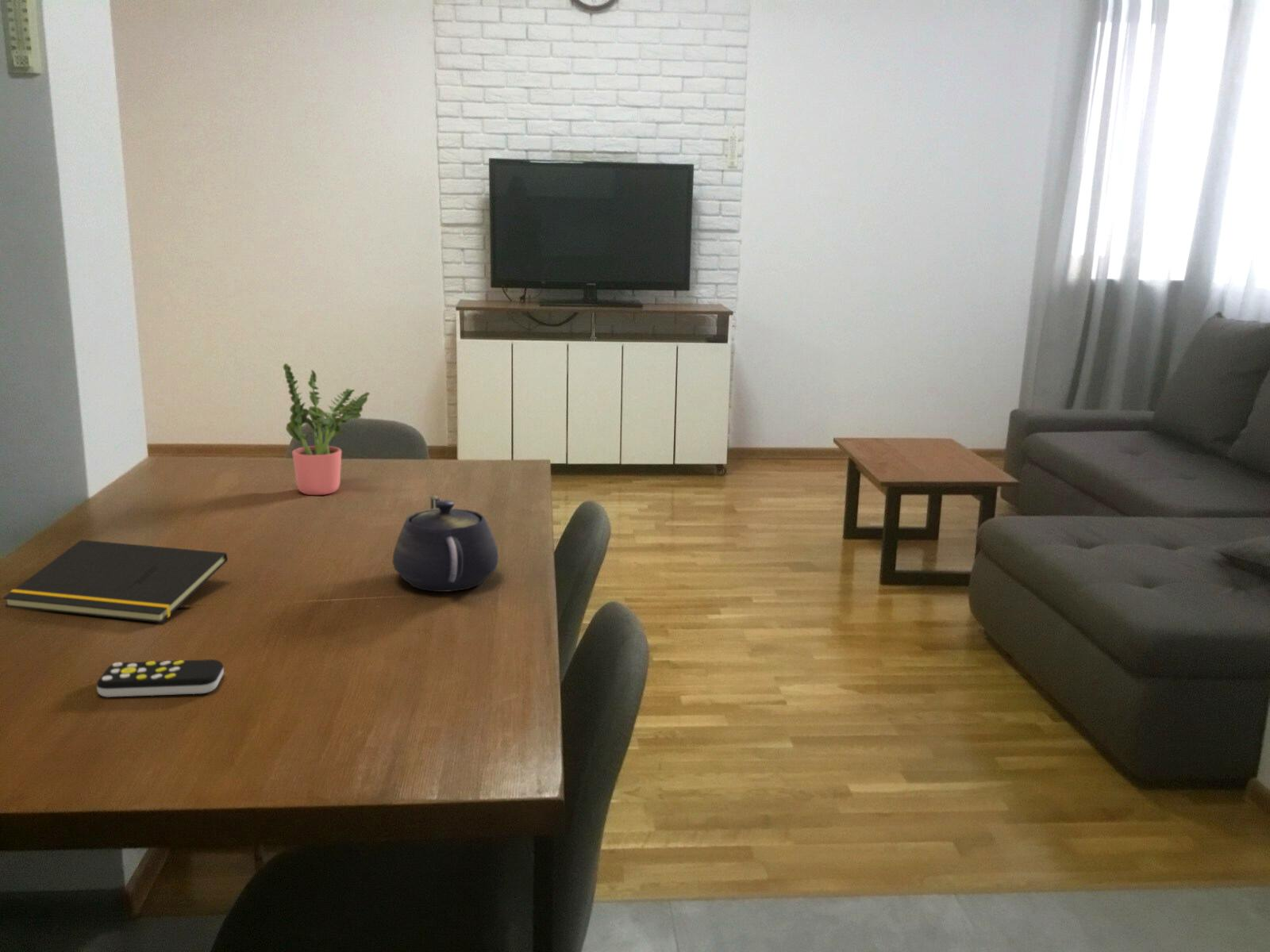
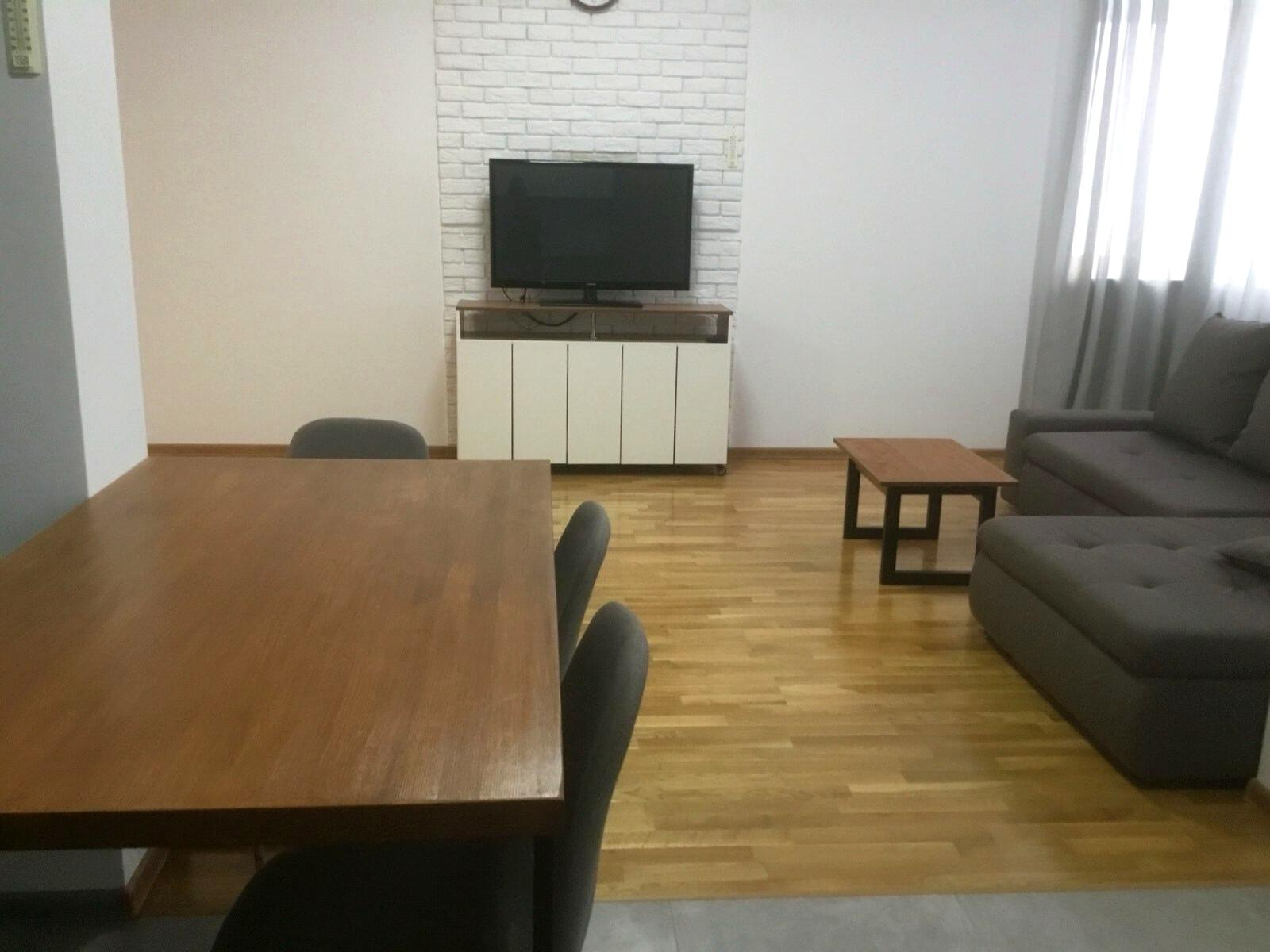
- teapot [391,495,499,593]
- notepad [2,539,229,624]
- remote control [96,658,225,698]
- potted plant [283,363,371,496]
